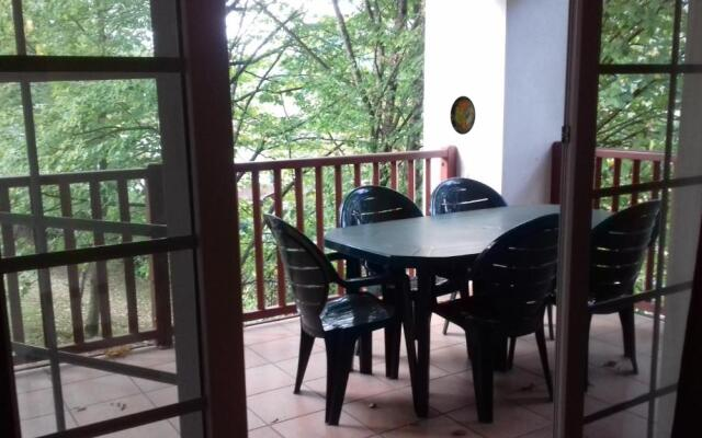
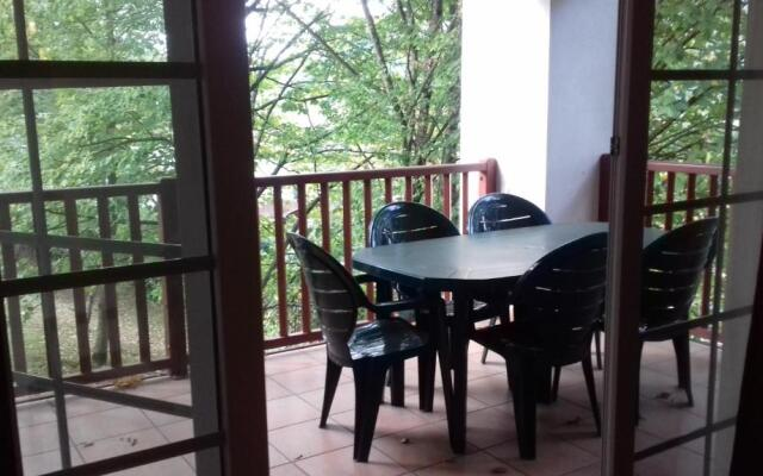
- decorative plate [449,95,476,136]
